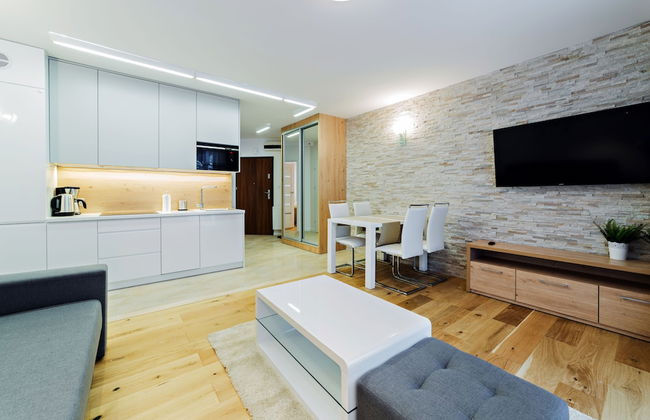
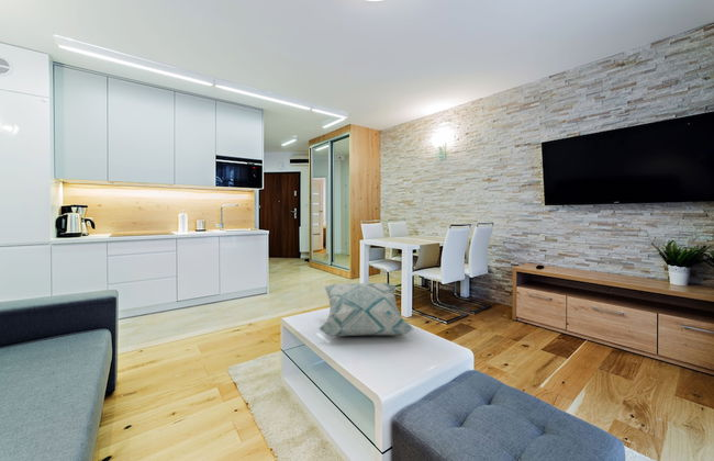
+ decorative pillow [317,282,414,337]
